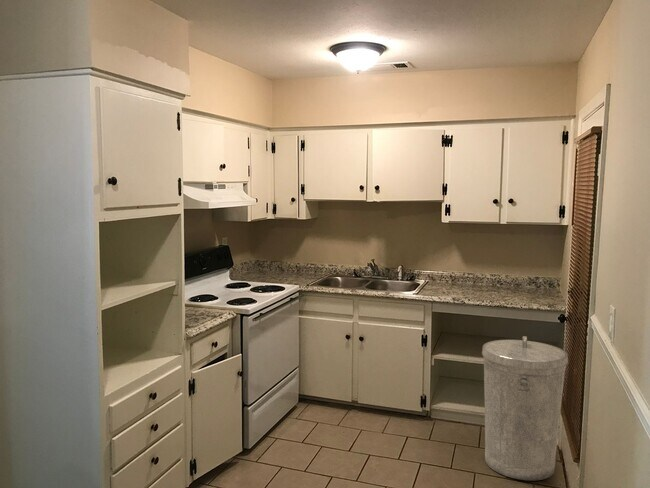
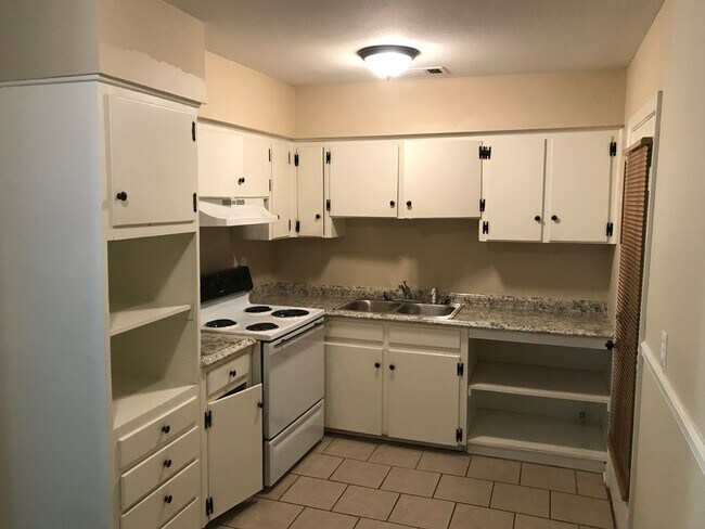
- trash can [481,335,569,482]
